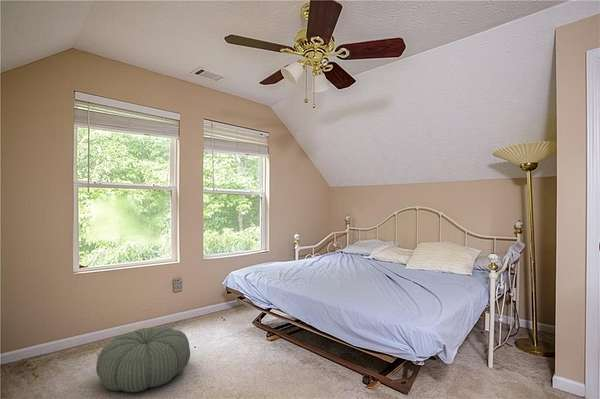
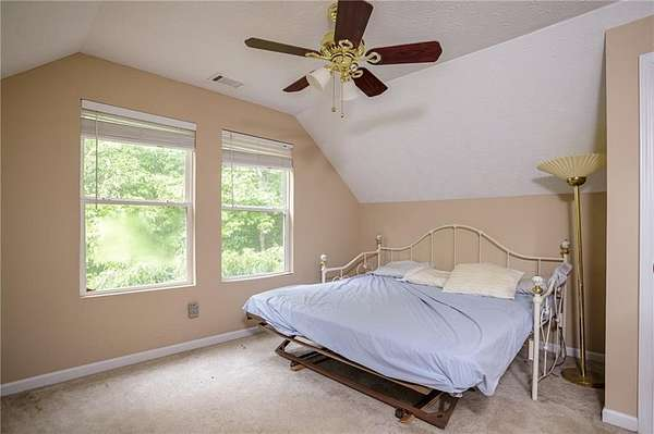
- pouf [95,326,191,393]
